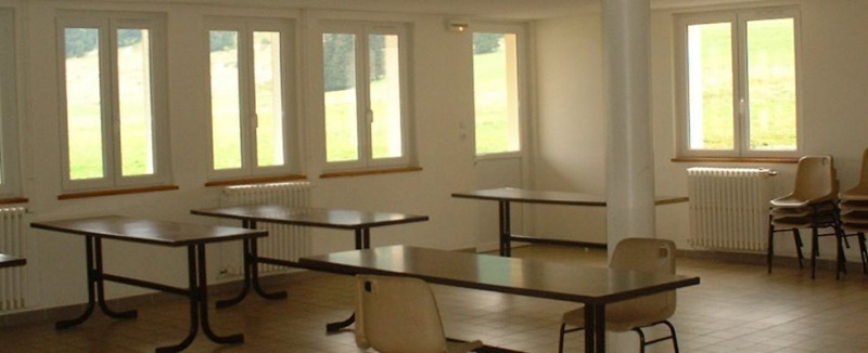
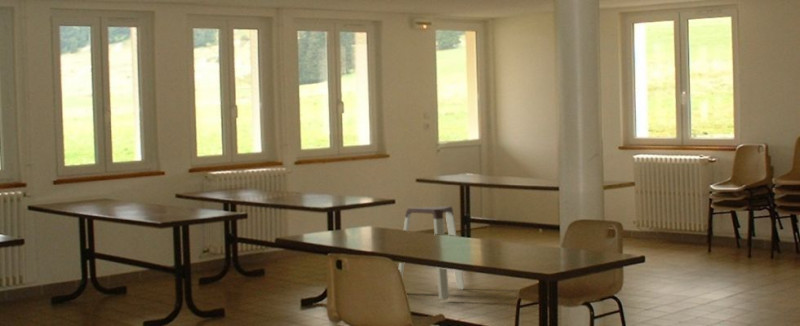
+ step stool [398,205,465,301]
